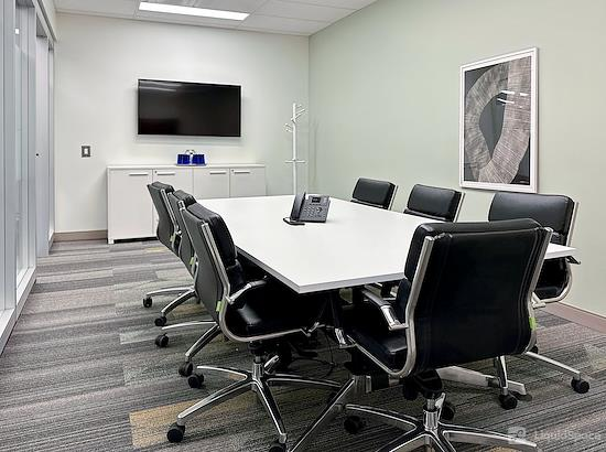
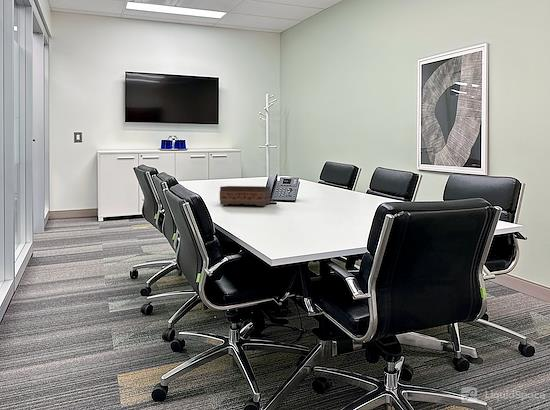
+ tissue box [219,185,271,207]
